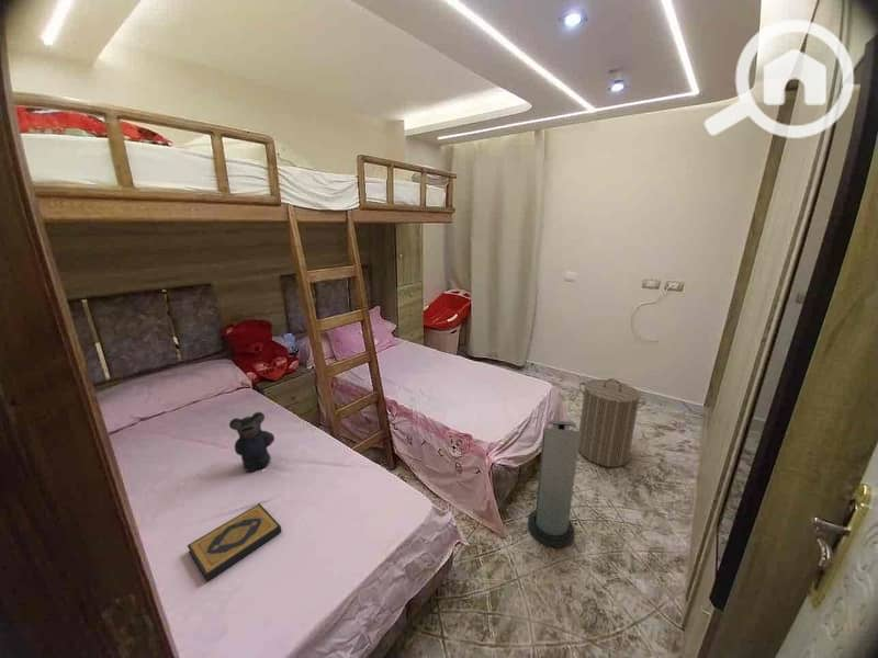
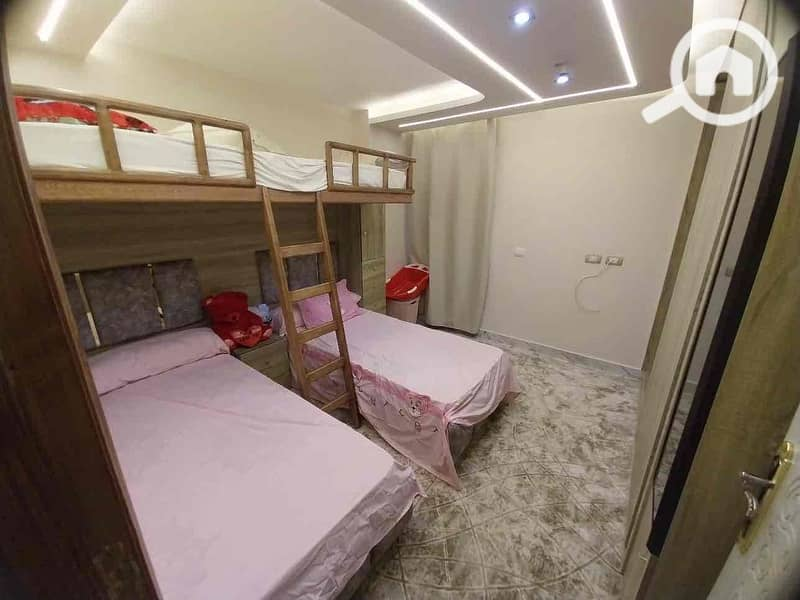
- bear [228,411,275,473]
- hardback book [187,502,282,582]
- laundry hamper [578,377,646,468]
- air purifier [527,419,581,549]
